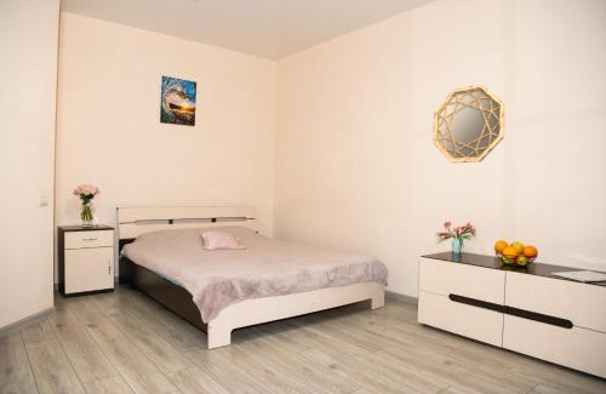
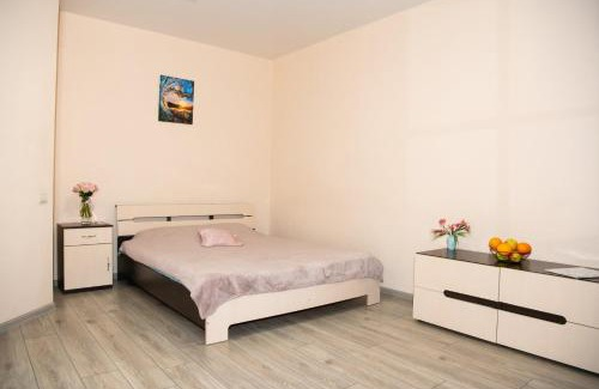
- home mirror [431,84,507,164]
